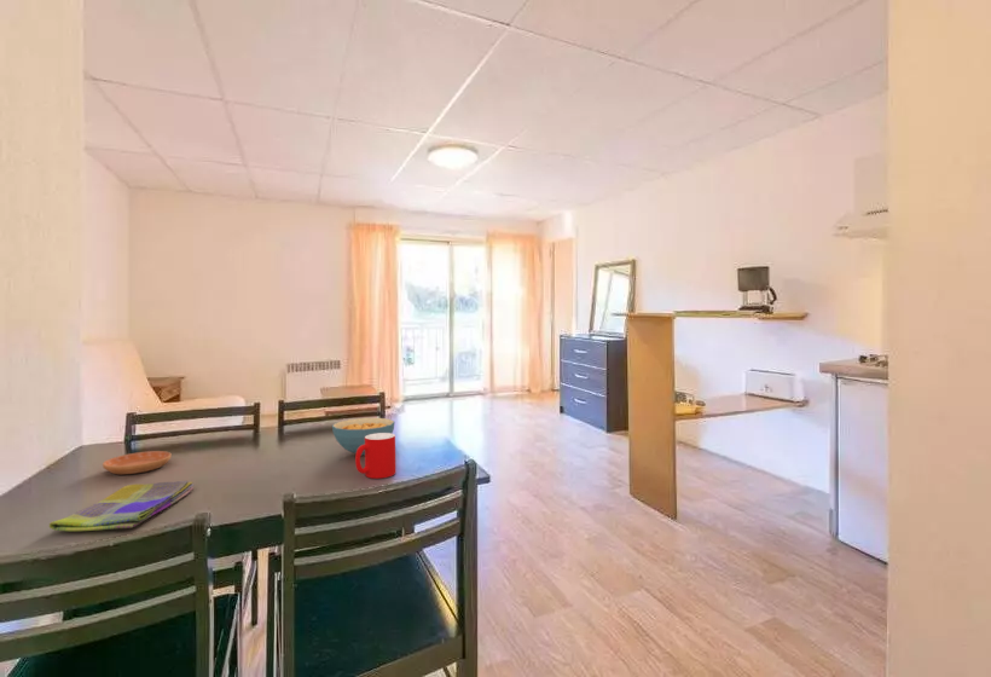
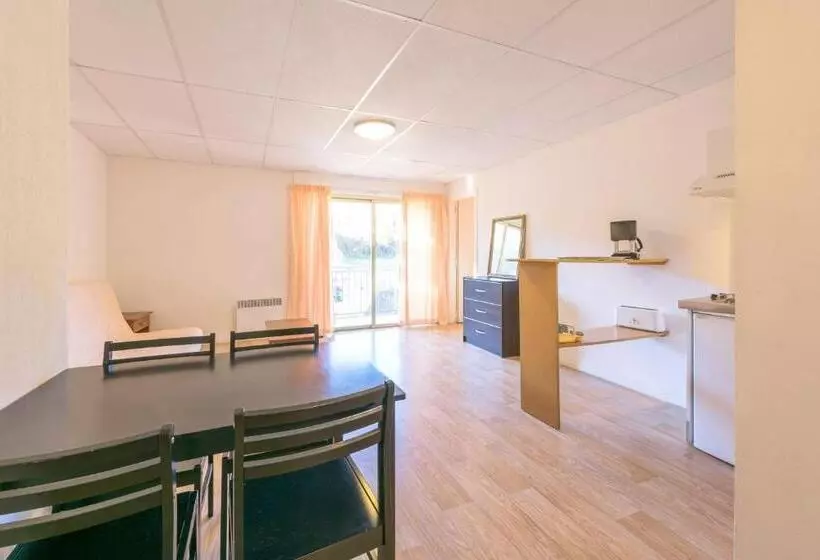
- cup [354,433,396,480]
- dish towel [48,480,196,532]
- cereal bowl [331,417,396,456]
- saucer [102,450,173,475]
